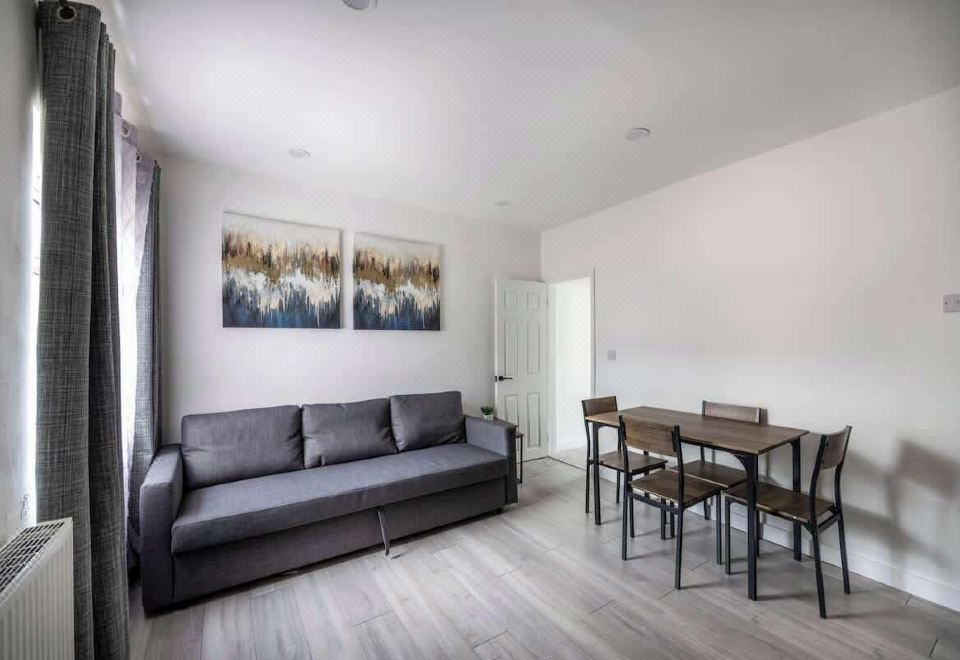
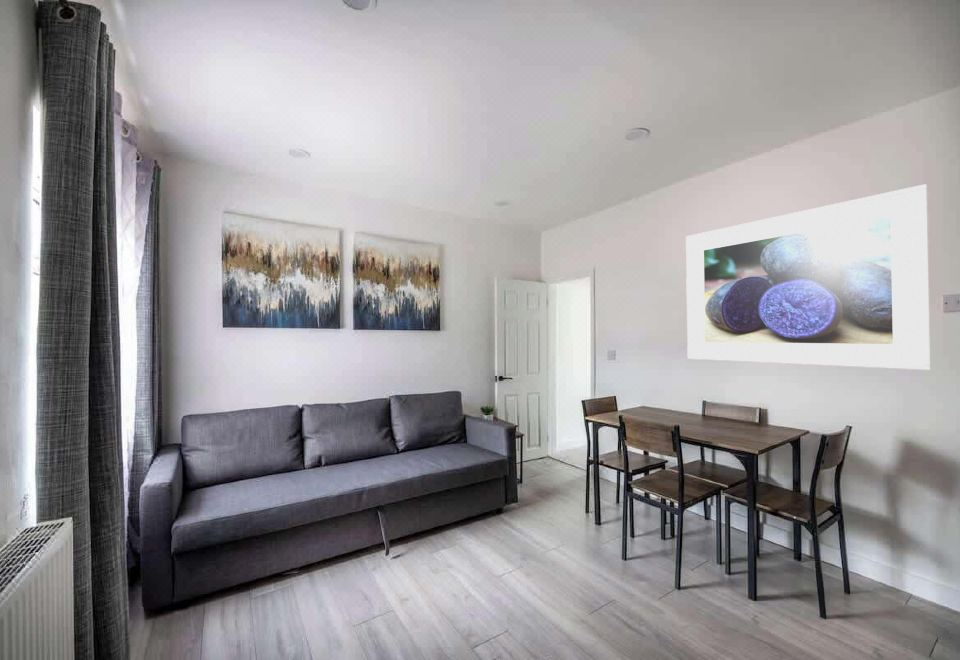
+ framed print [685,183,932,371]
